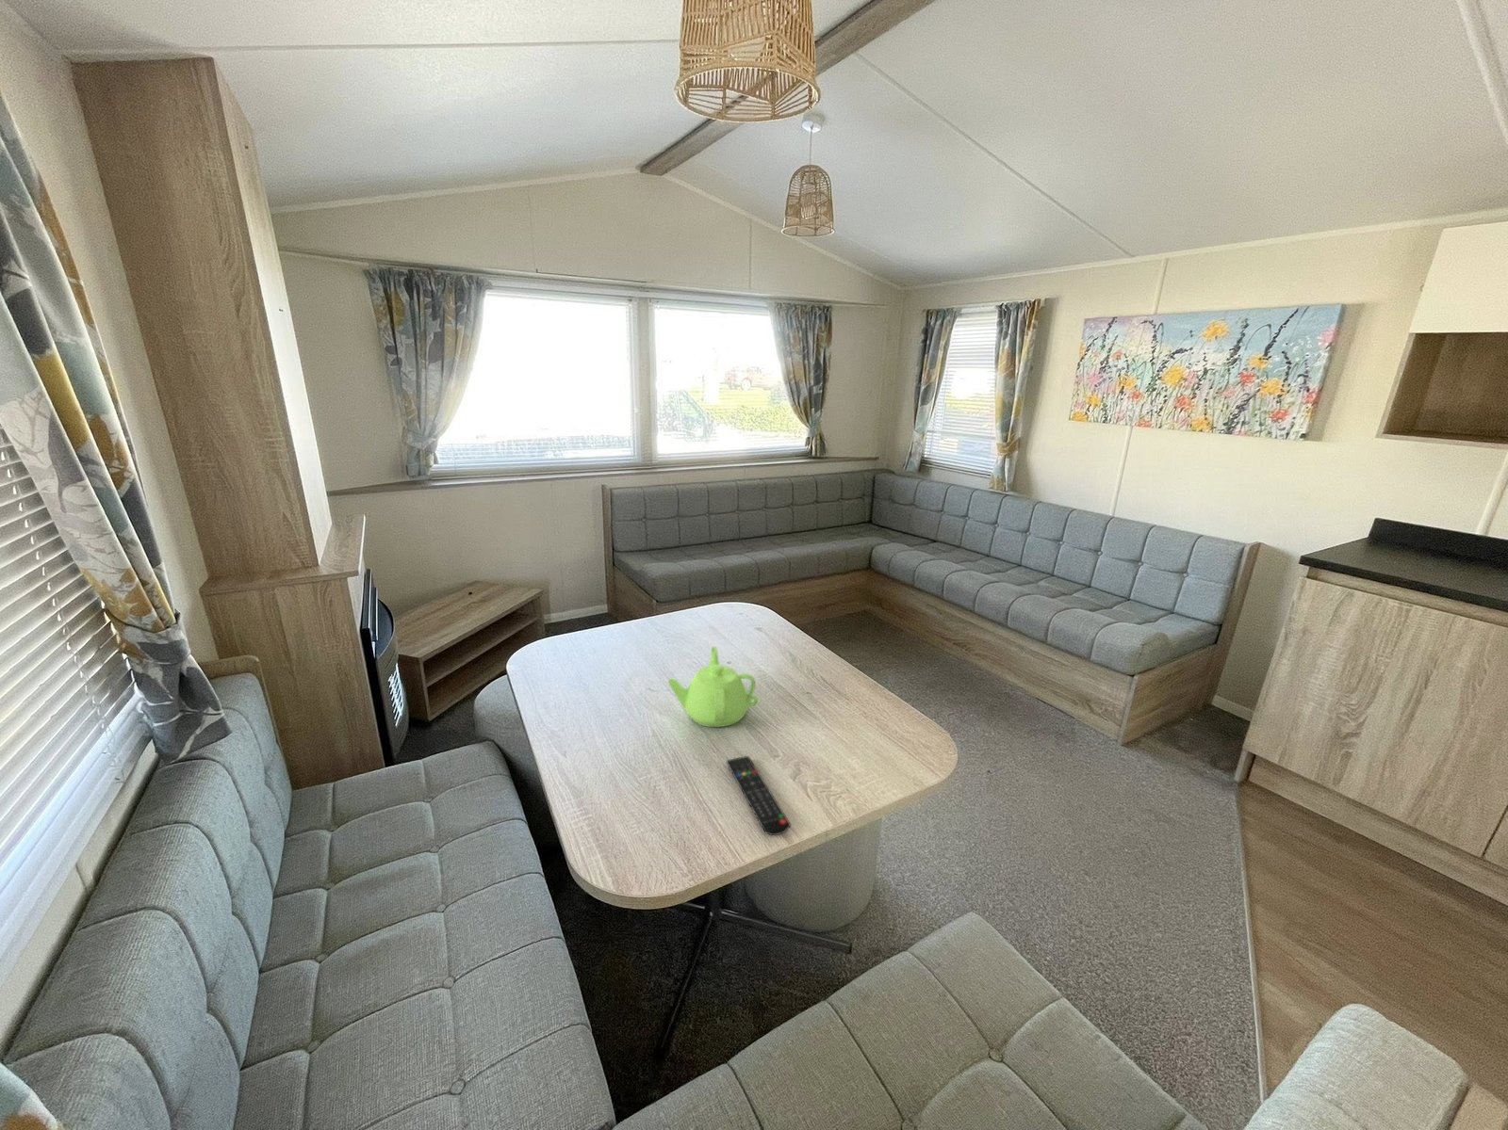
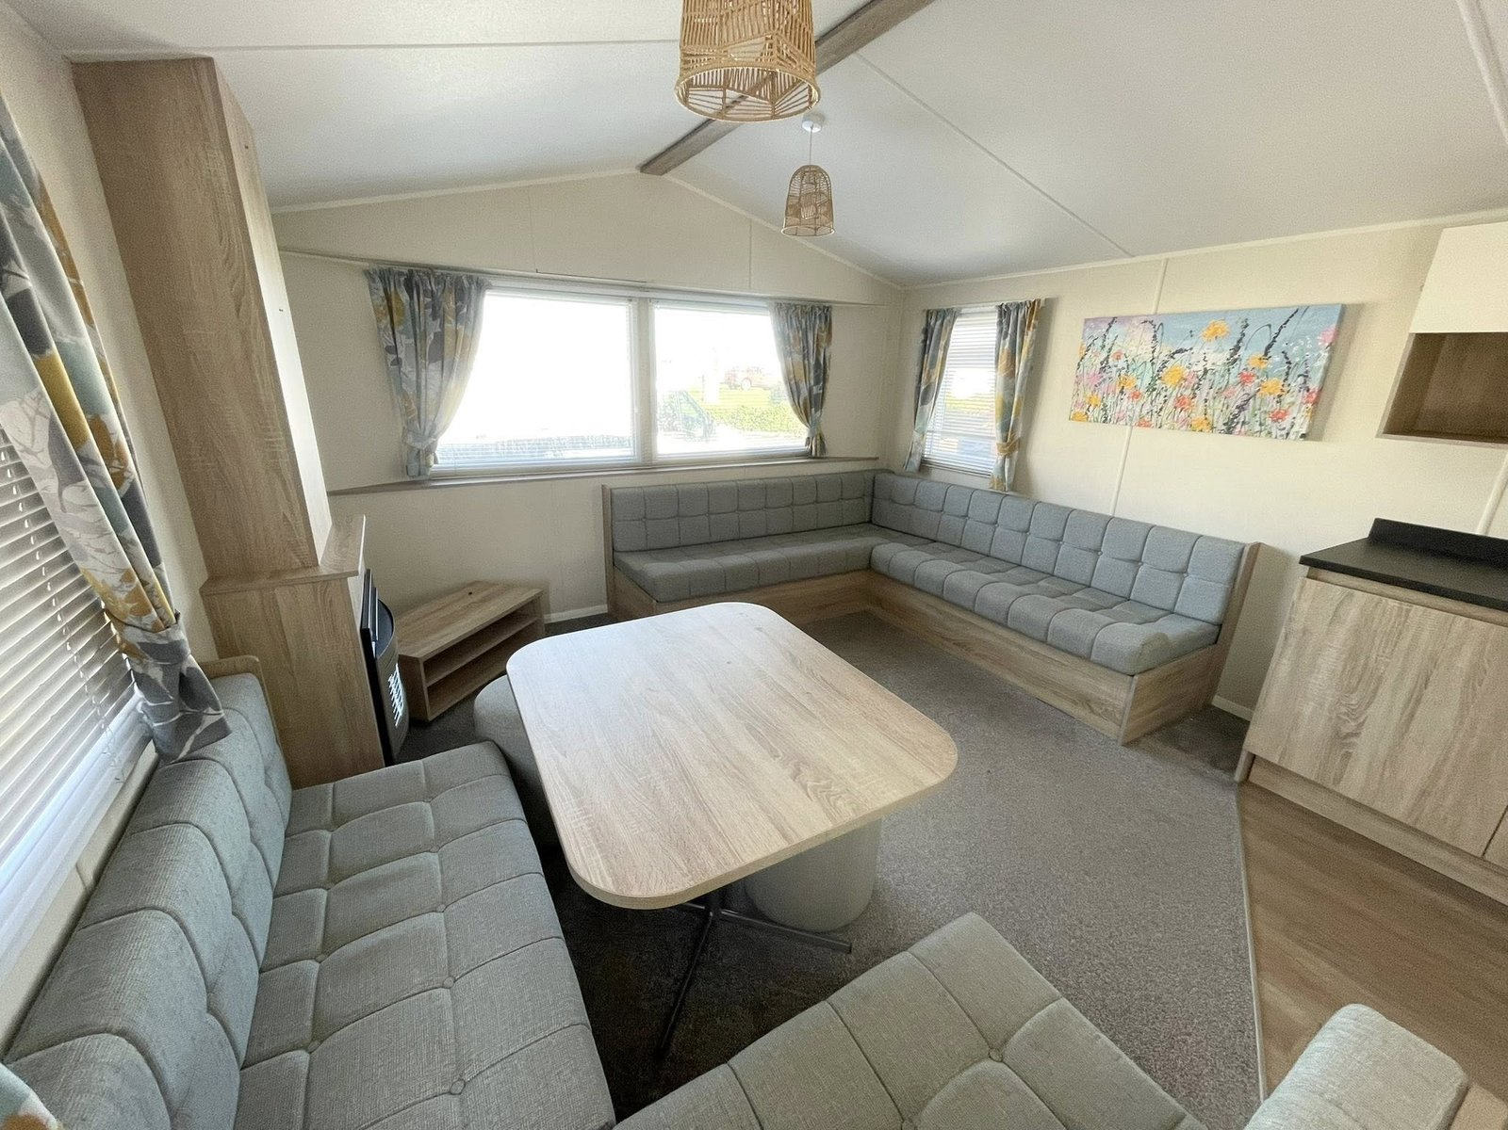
- teapot [667,646,759,728]
- remote control [726,755,792,836]
